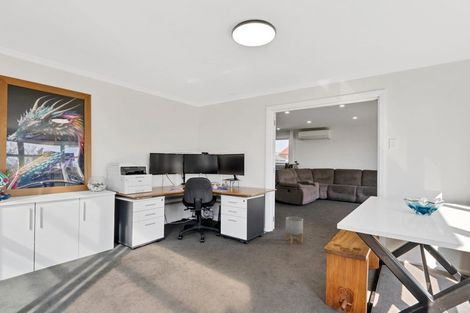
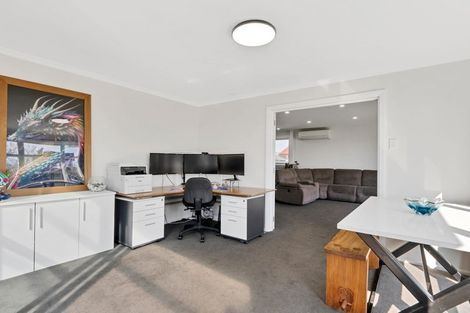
- planter [285,216,304,245]
